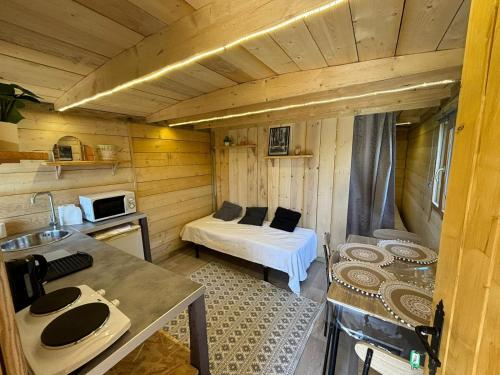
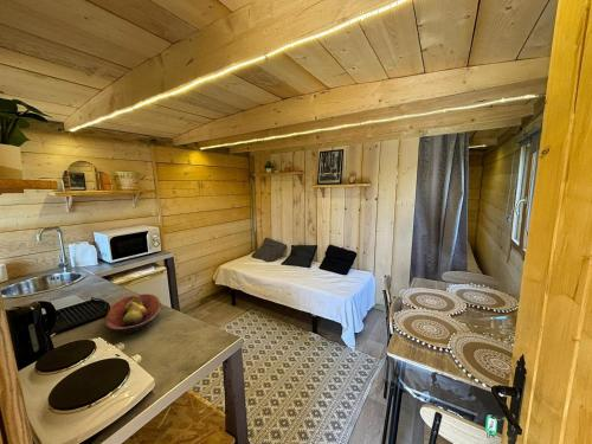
+ fruit bowl [104,292,162,334]
